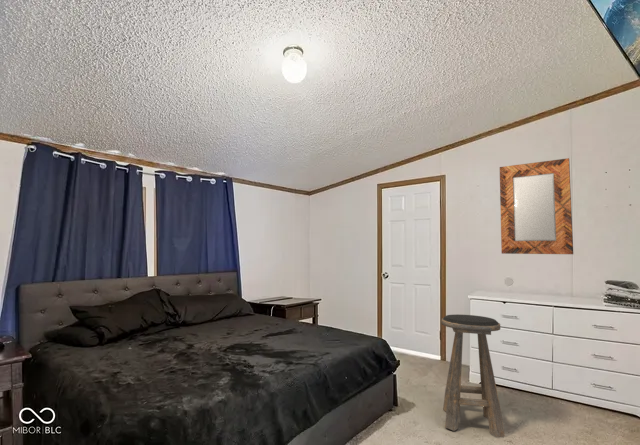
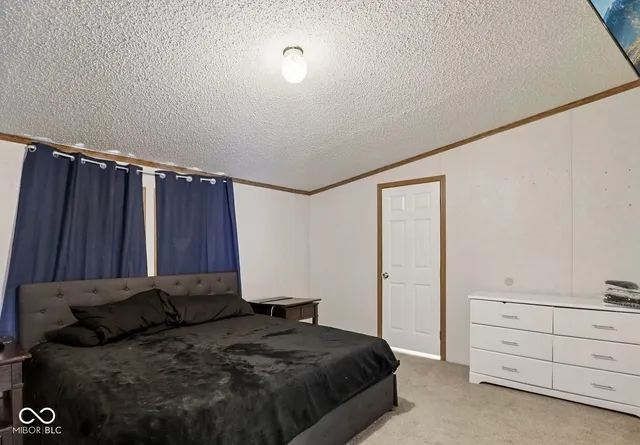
- home mirror [499,157,574,255]
- stool [441,314,506,438]
